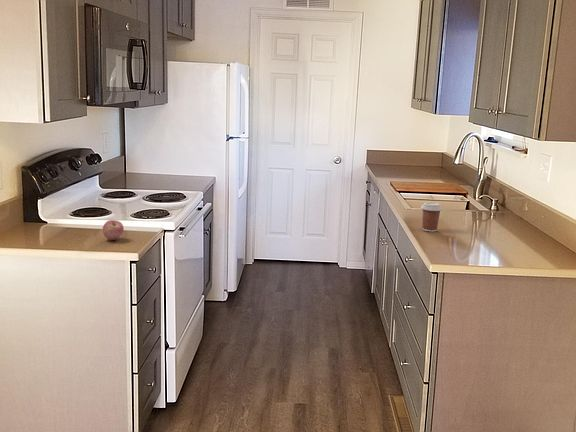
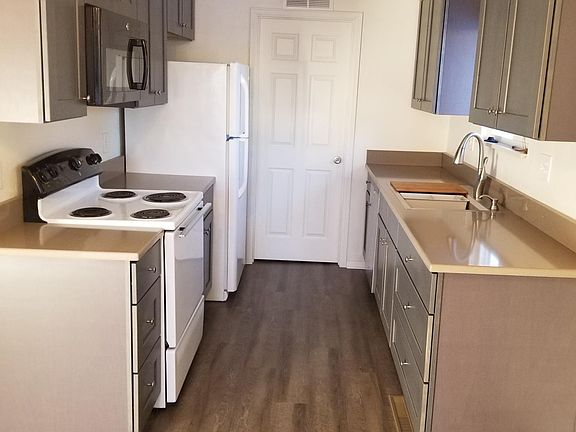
- apple [102,219,125,241]
- coffee cup [420,201,443,233]
